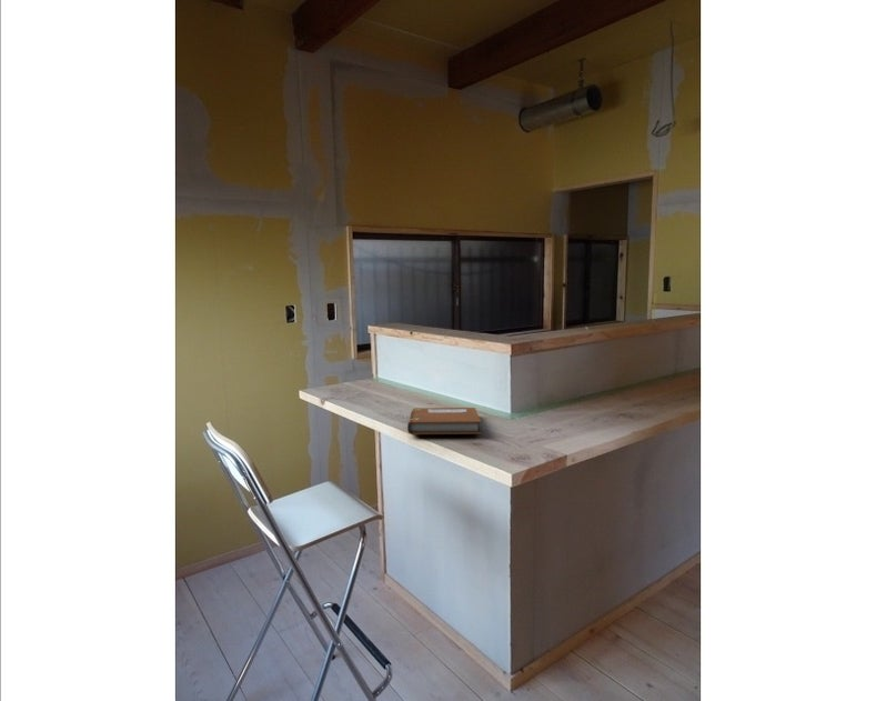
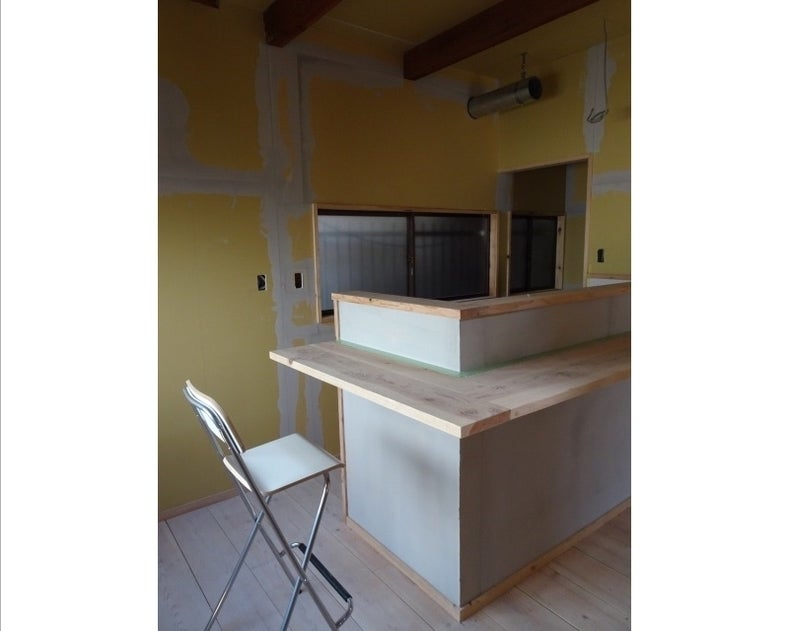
- notebook [406,407,482,435]
